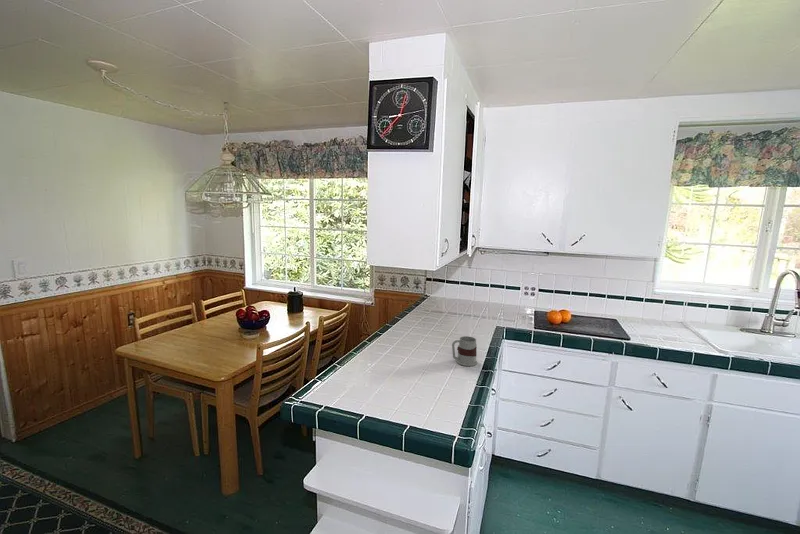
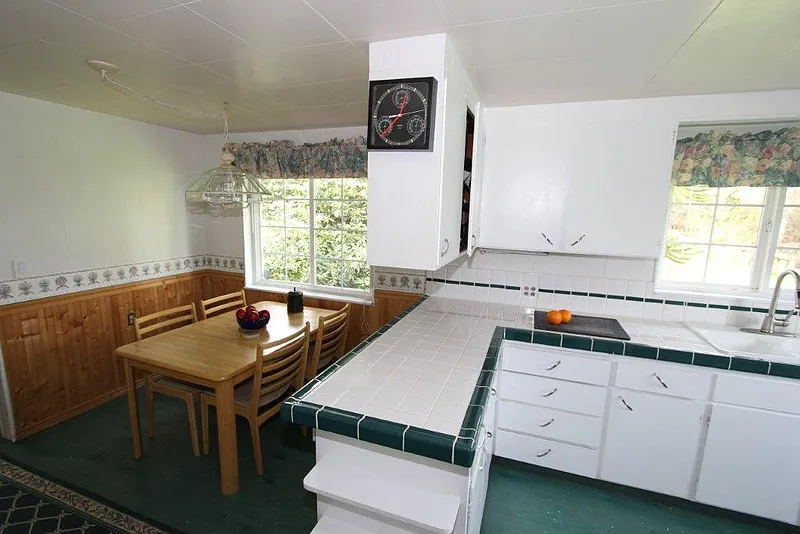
- mug [451,335,478,367]
